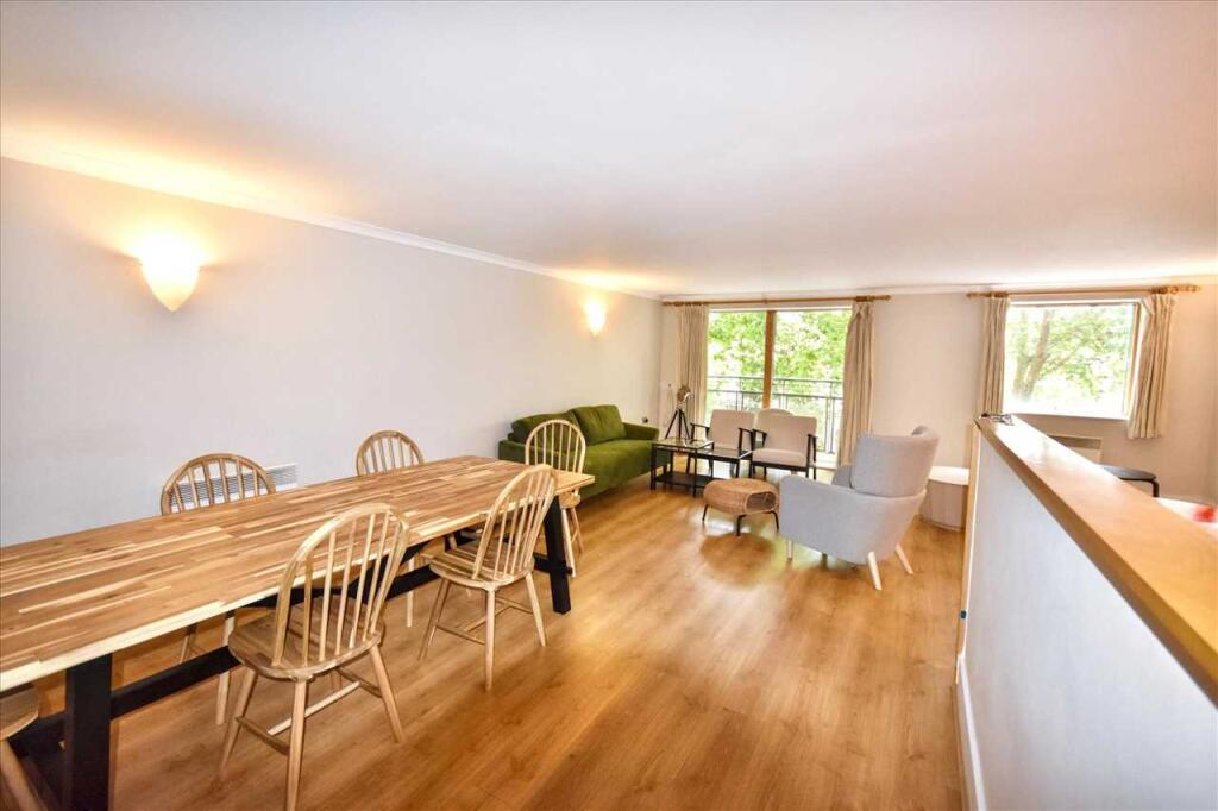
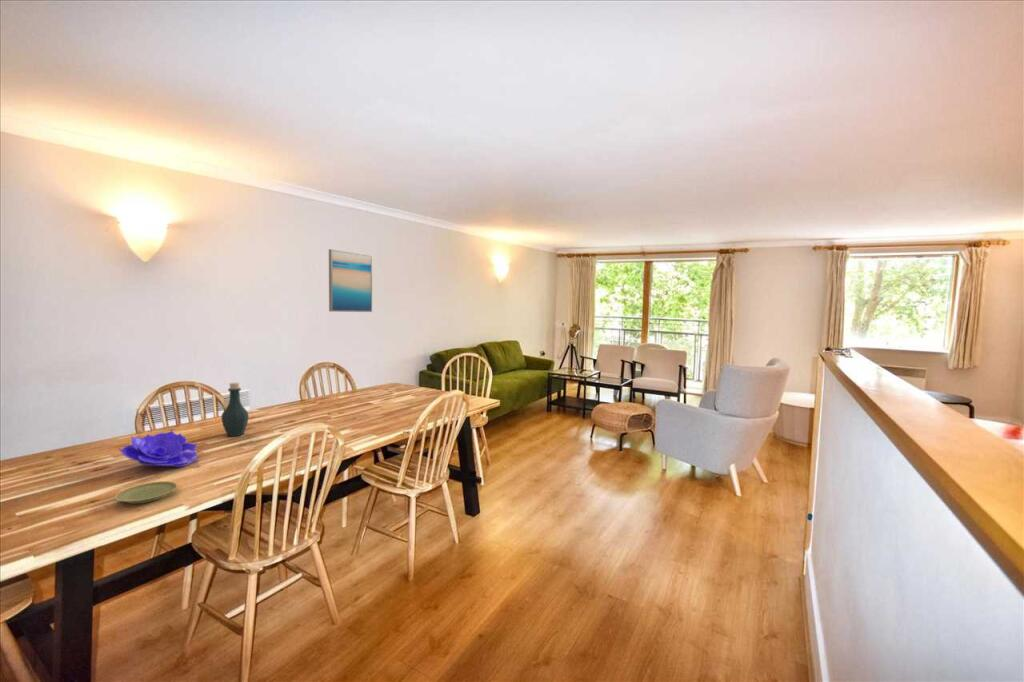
+ bottle [220,382,250,437]
+ wall art [328,248,373,313]
+ plate [114,480,178,504]
+ decorative bowl [117,428,200,468]
